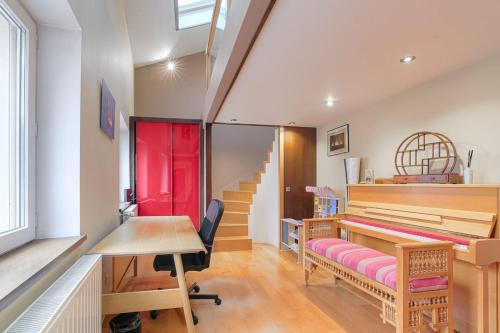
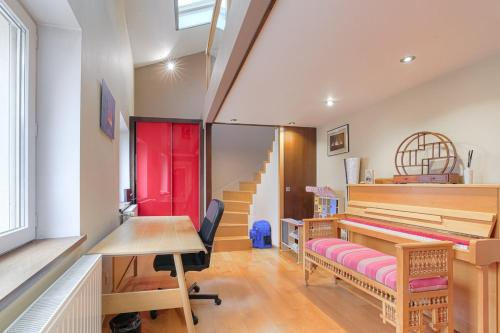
+ backpack [248,219,273,250]
